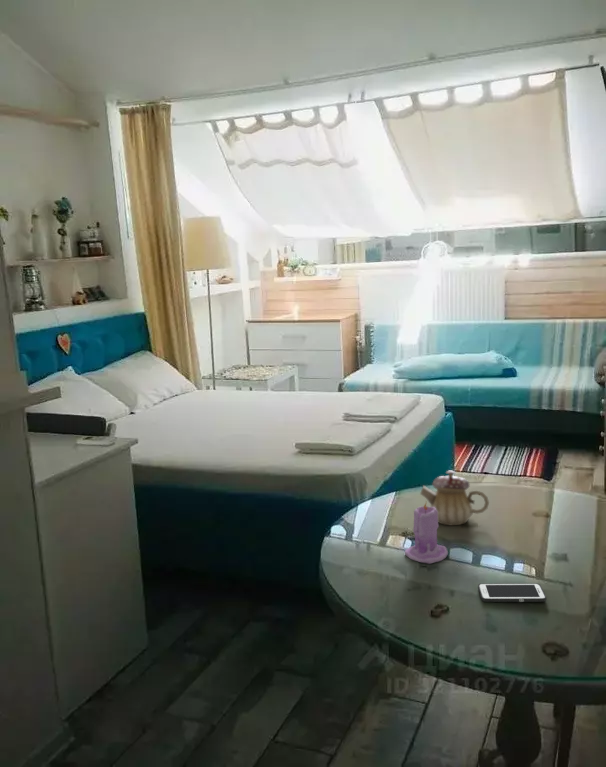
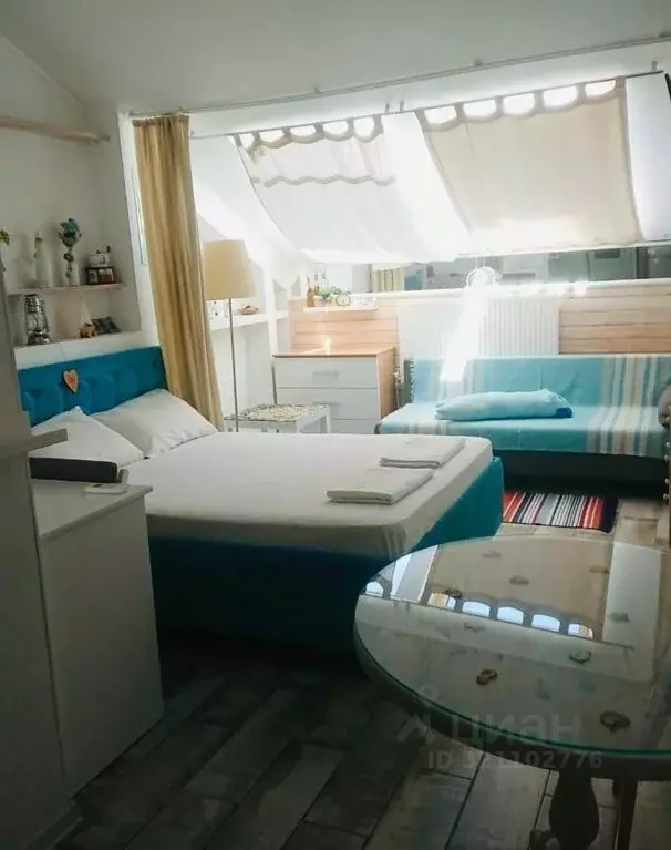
- candle [404,501,449,565]
- teapot [419,469,490,526]
- cell phone [477,582,547,603]
